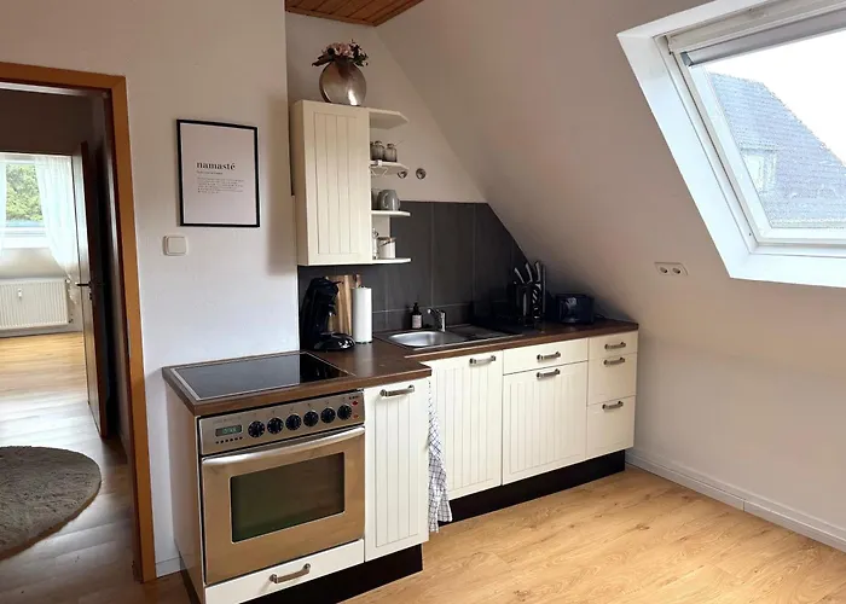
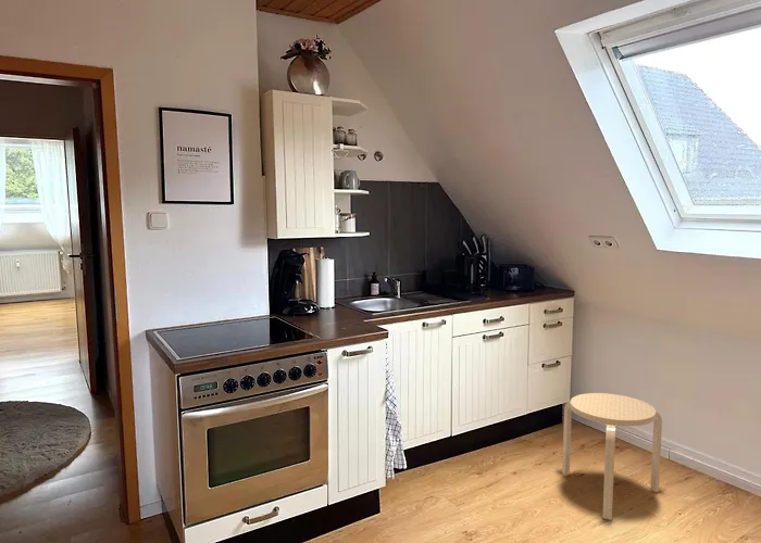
+ stool [561,392,663,521]
